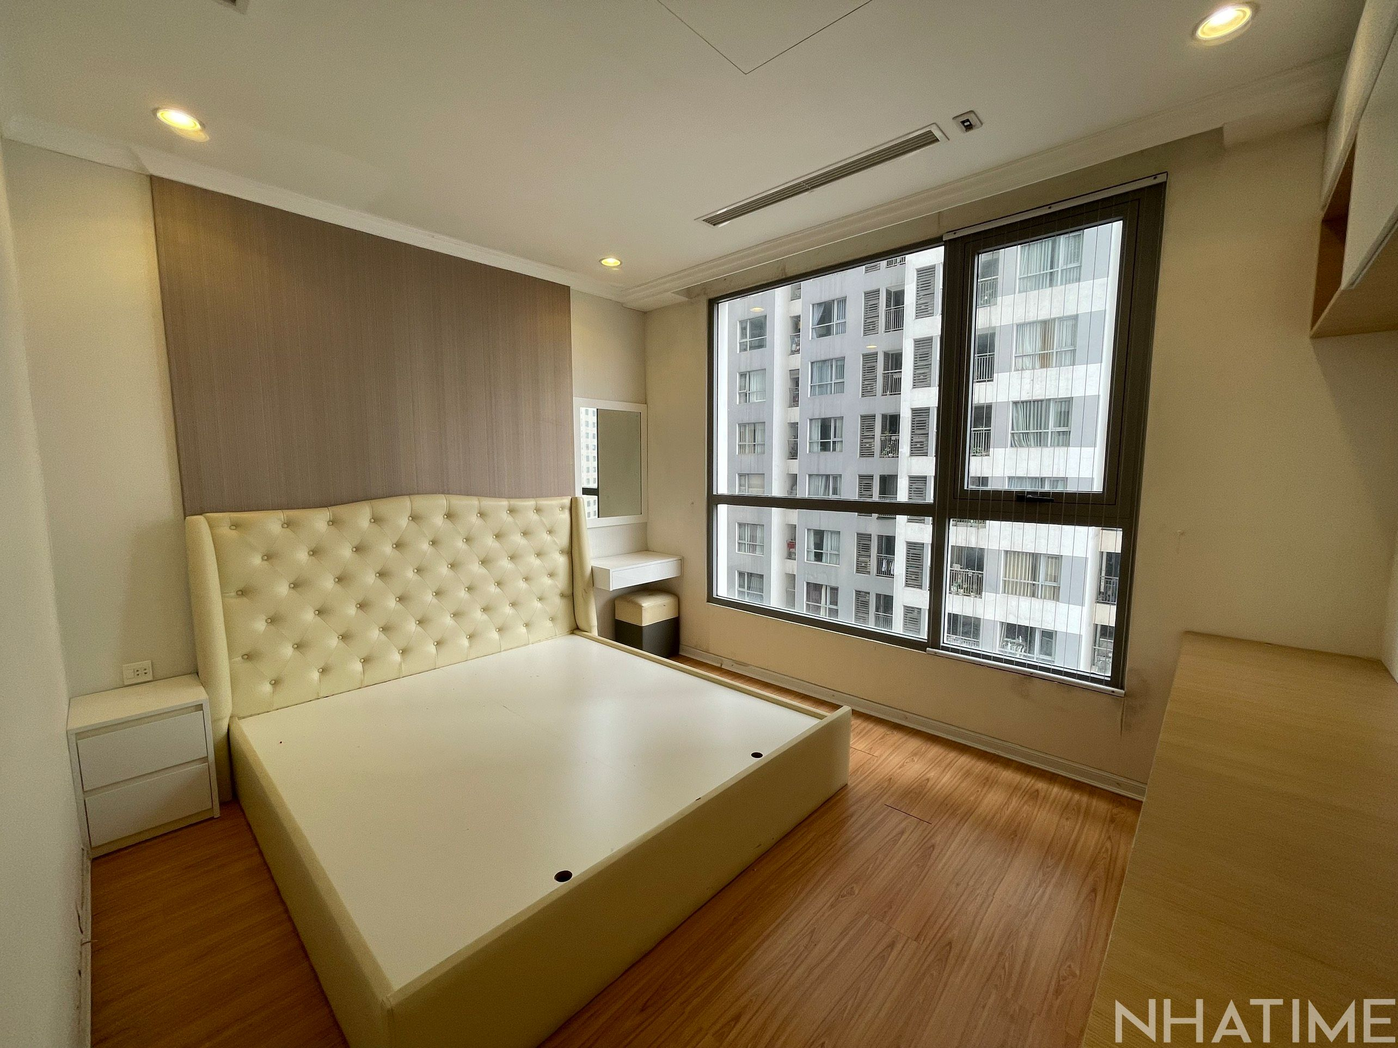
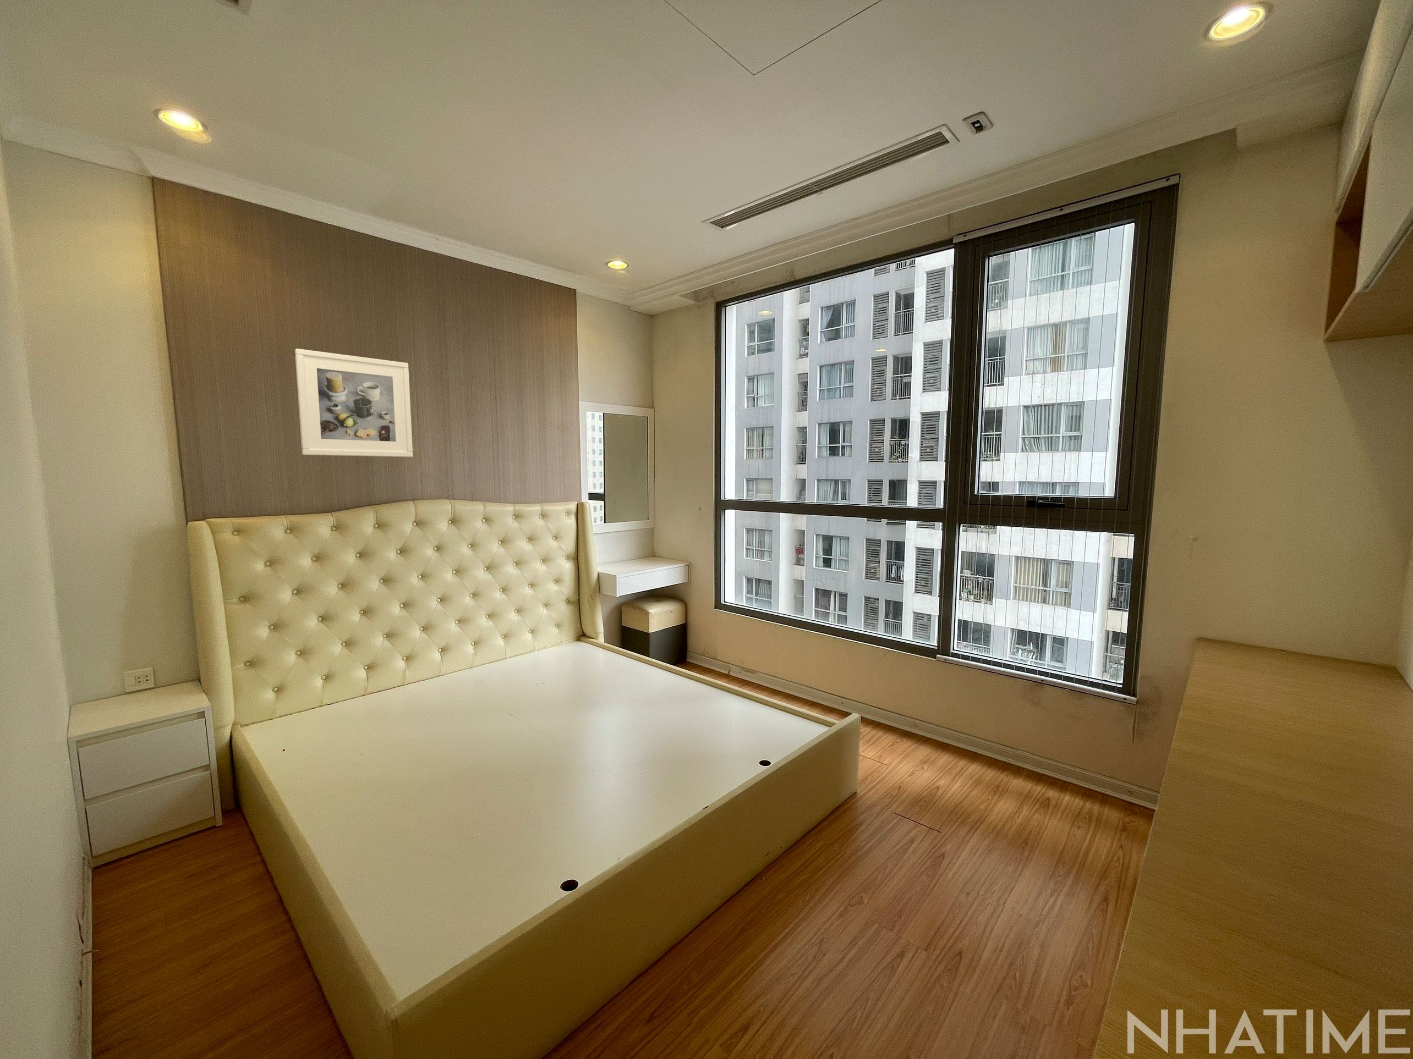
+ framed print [295,348,413,457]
